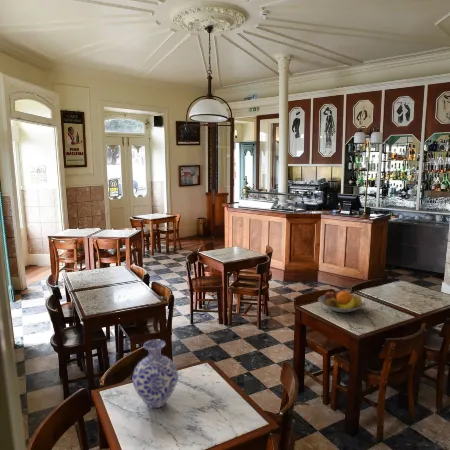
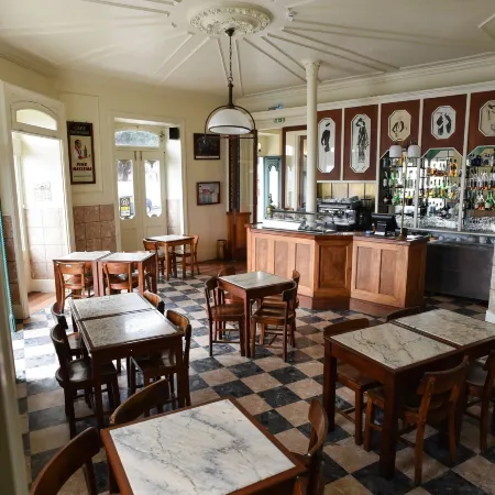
- fruit bowl [317,288,367,313]
- vase [132,339,179,409]
